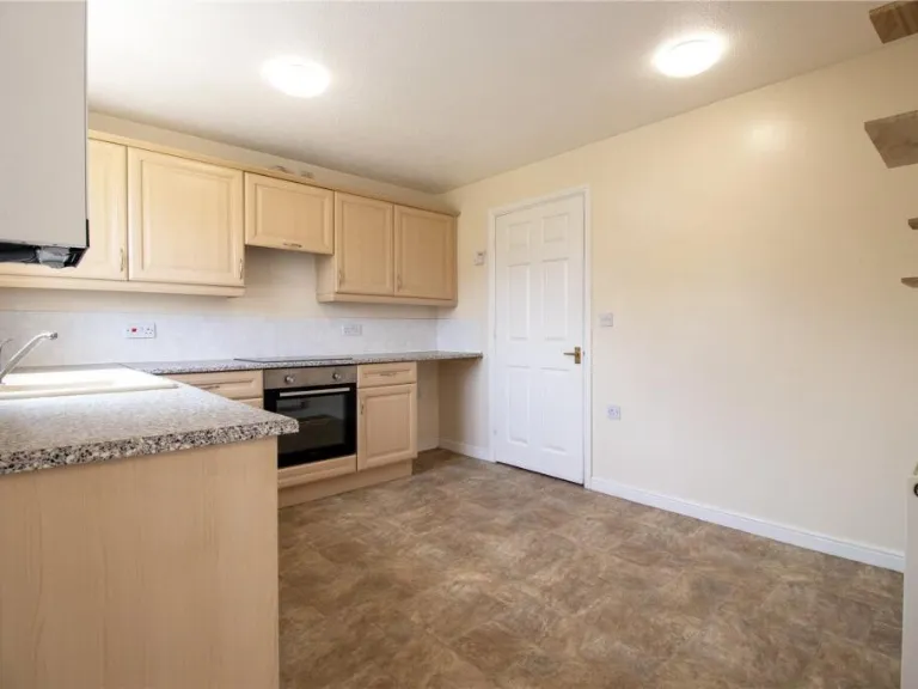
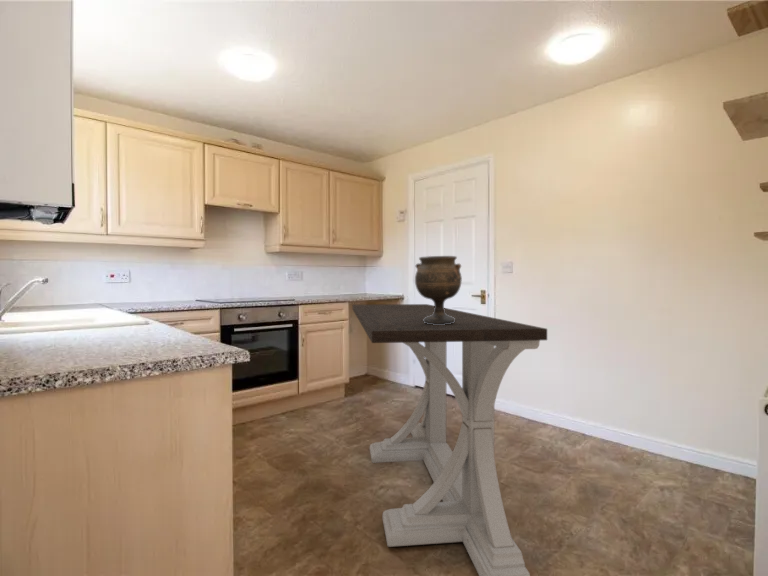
+ dining table [352,303,548,576]
+ goblet [414,255,463,325]
